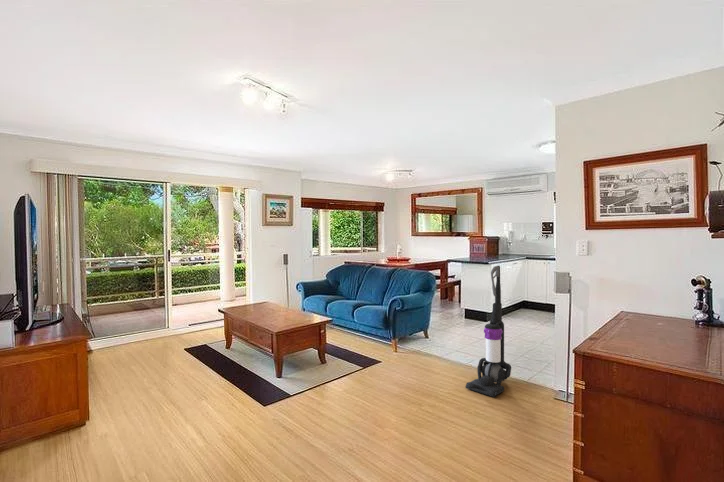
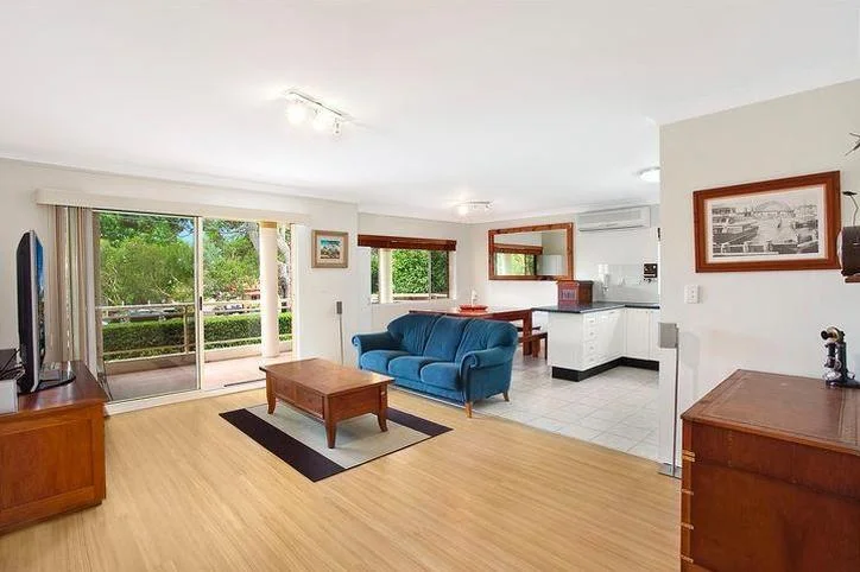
- vacuum cleaner [465,265,512,398]
